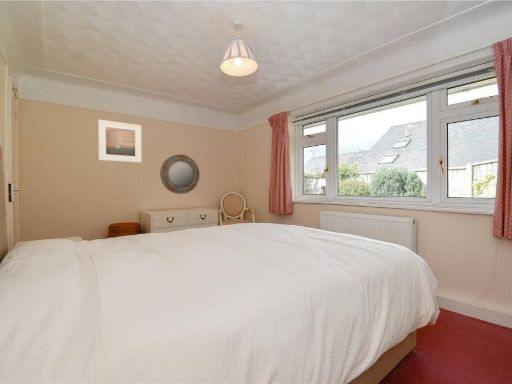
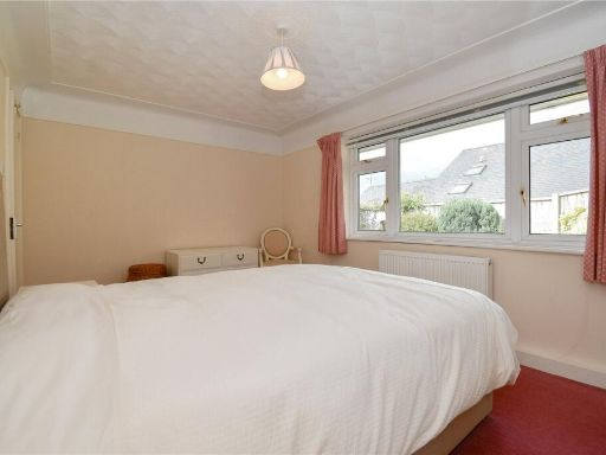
- home mirror [159,153,201,195]
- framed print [97,119,143,164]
